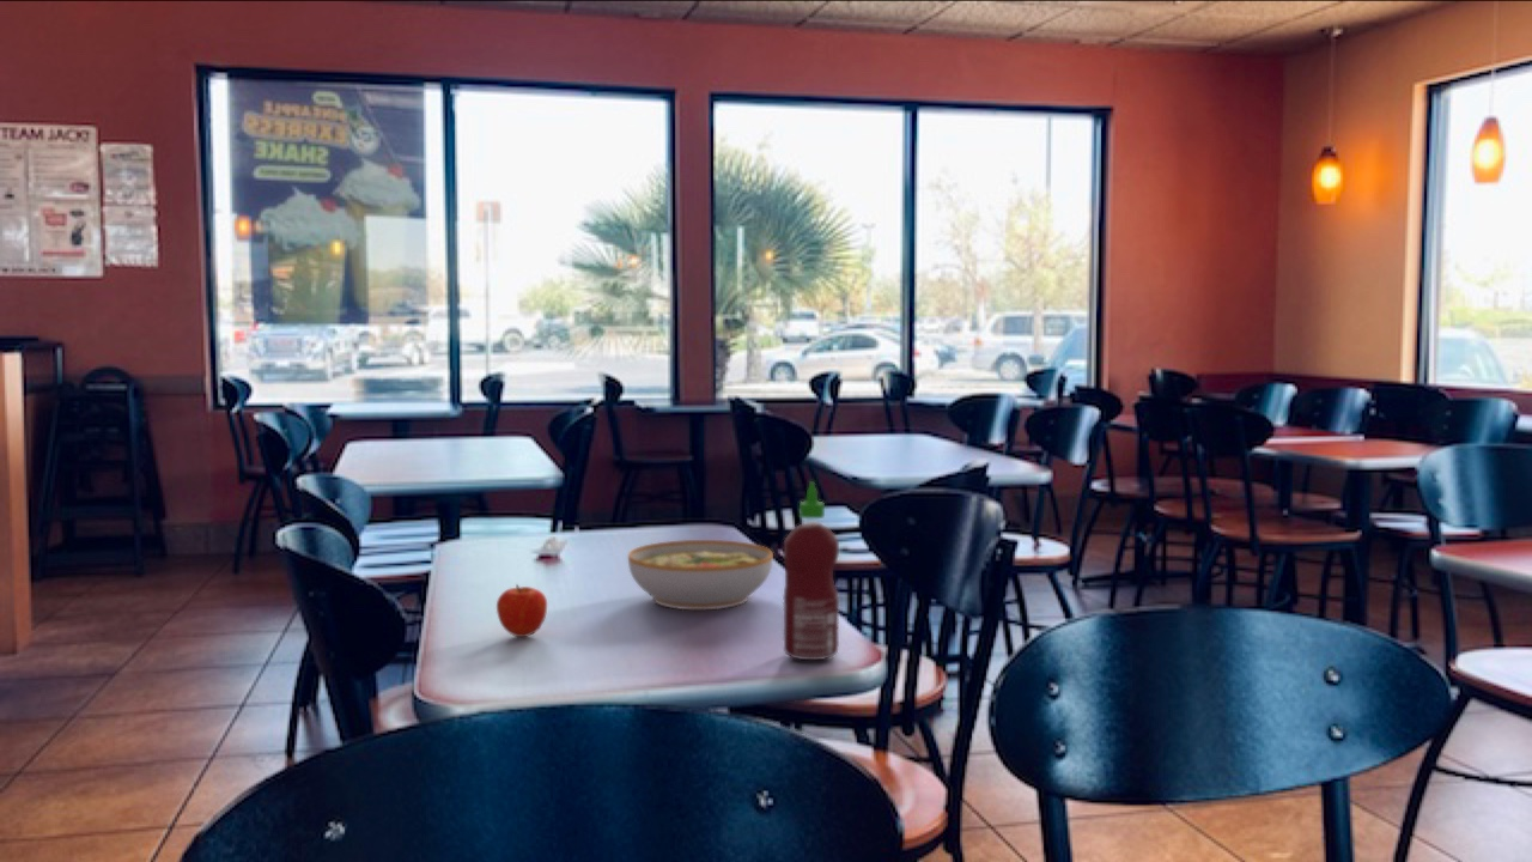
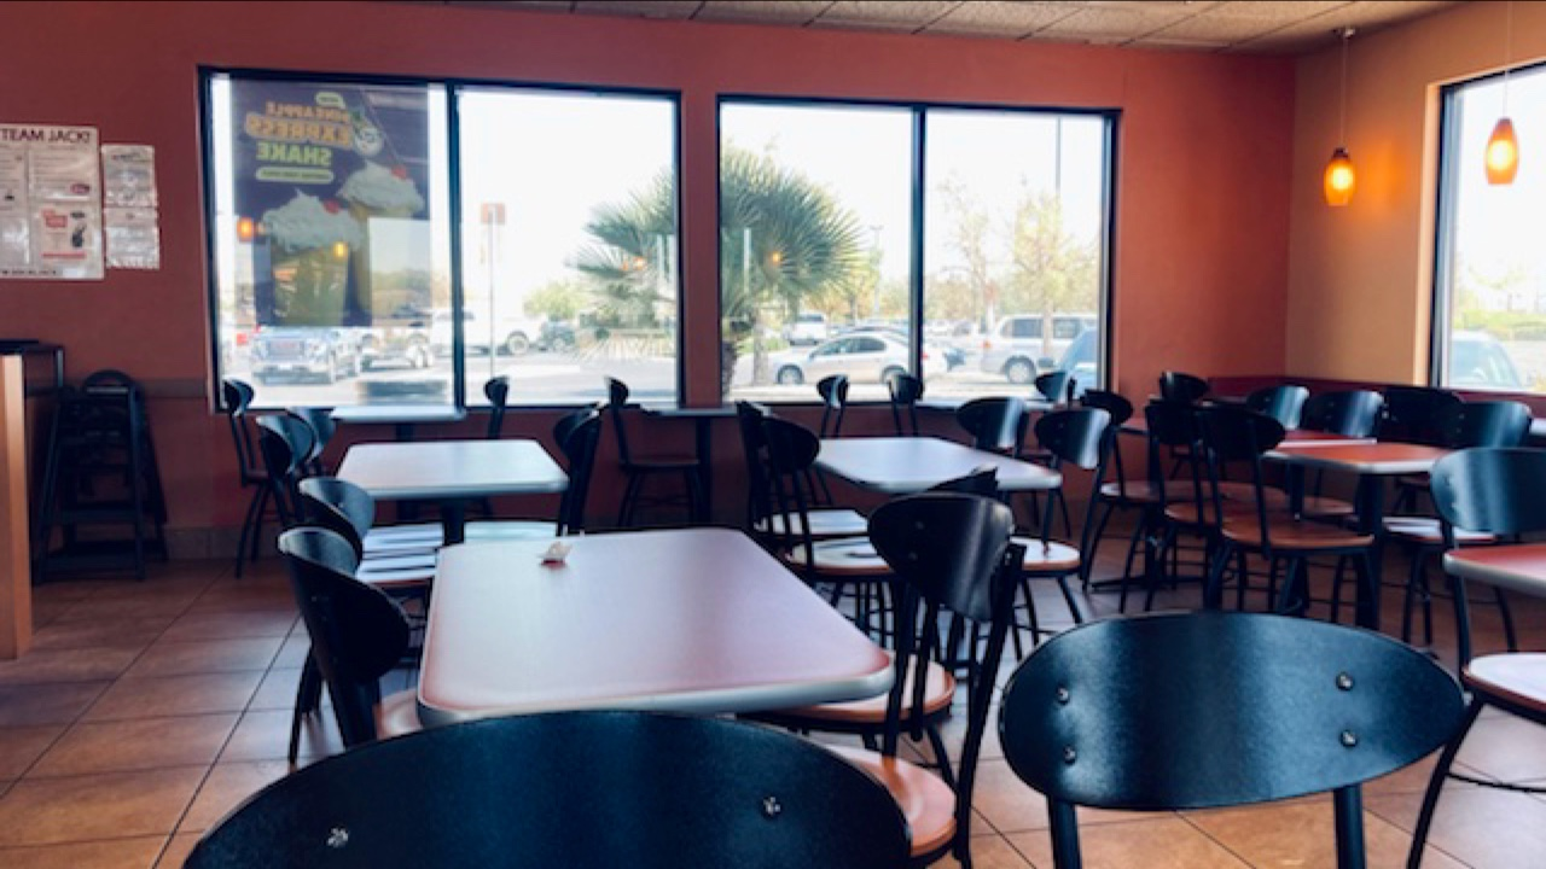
- bowl [627,539,774,611]
- fruit [496,583,548,638]
- hot sauce [782,480,840,661]
